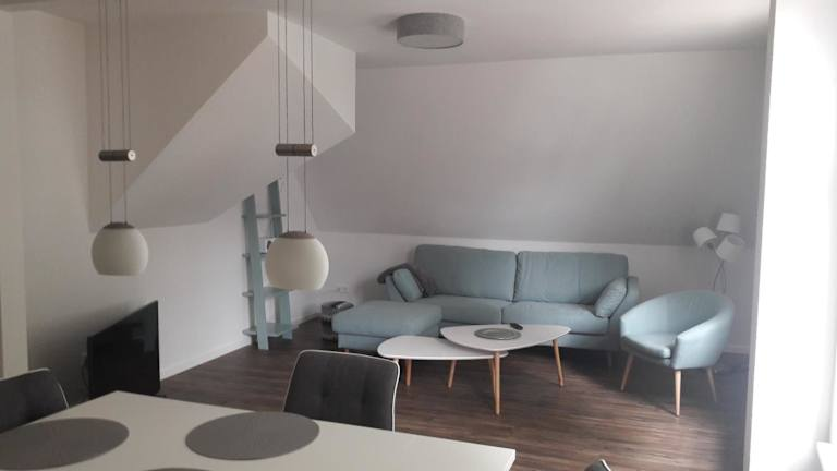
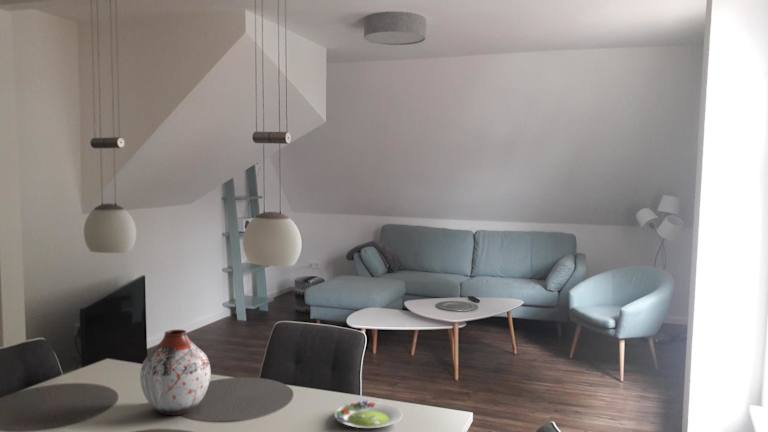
+ salad plate [334,399,403,429]
+ vase [139,329,212,416]
